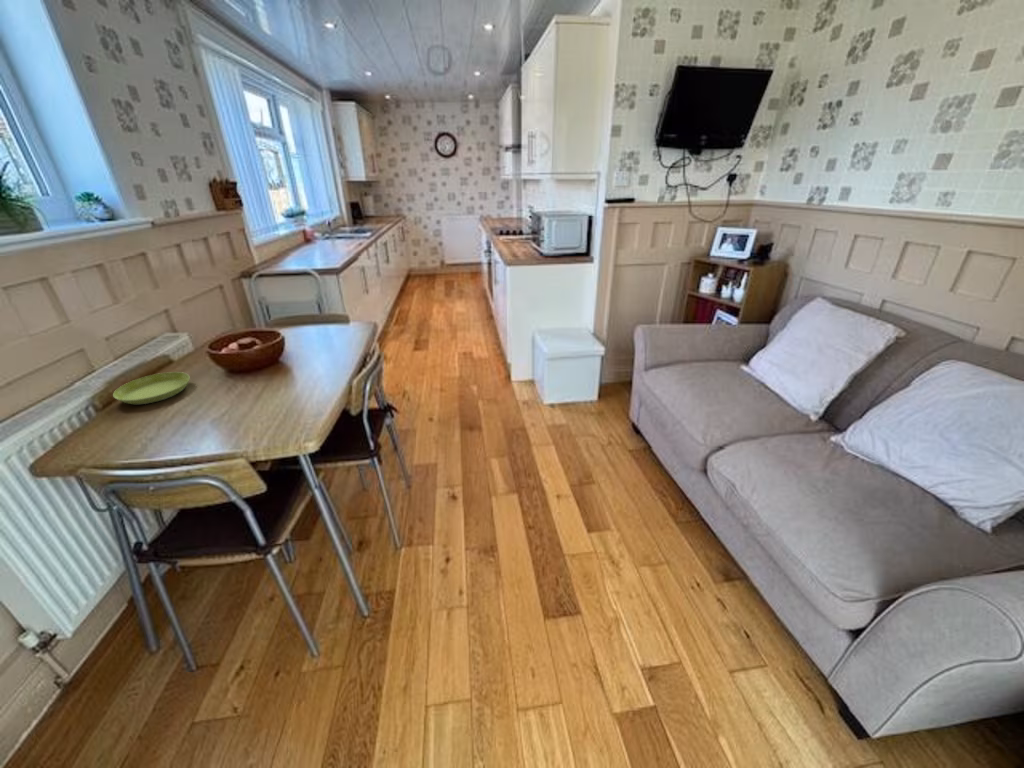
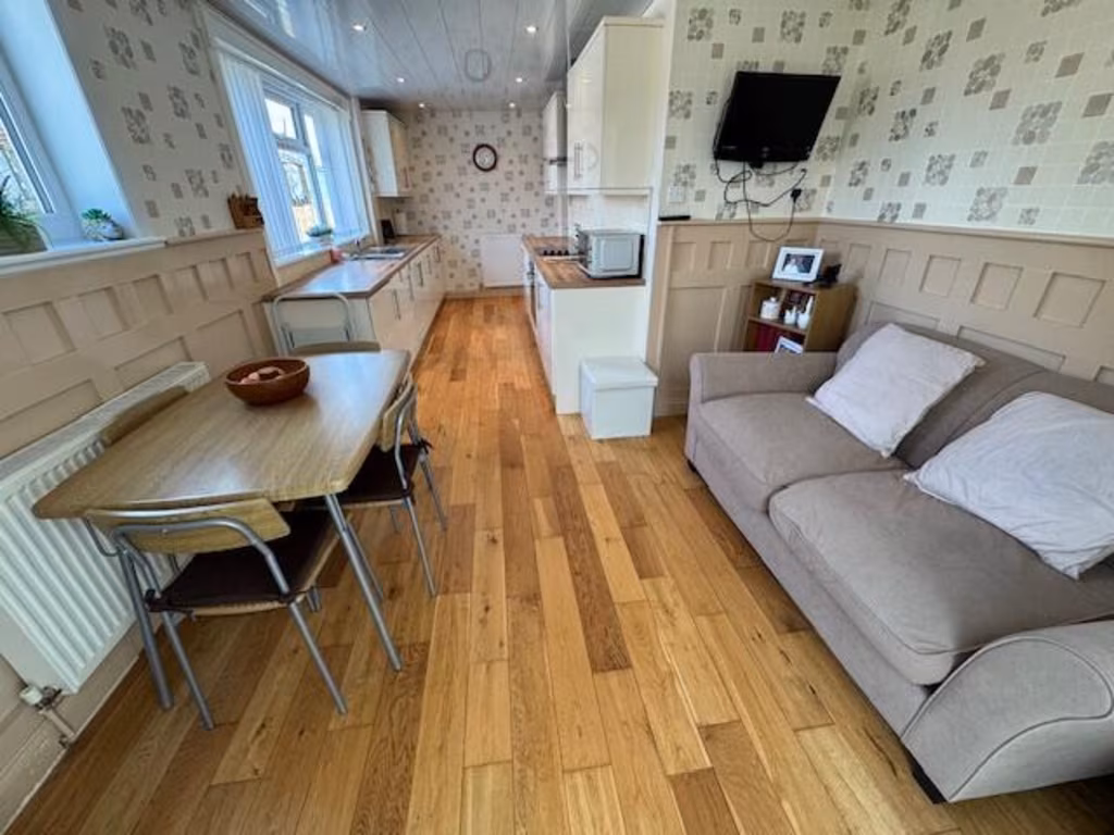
- saucer [112,371,191,405]
